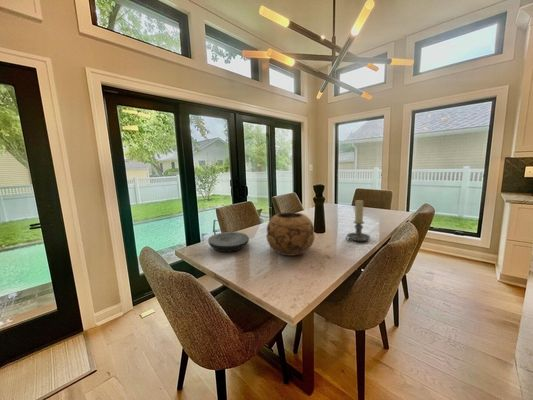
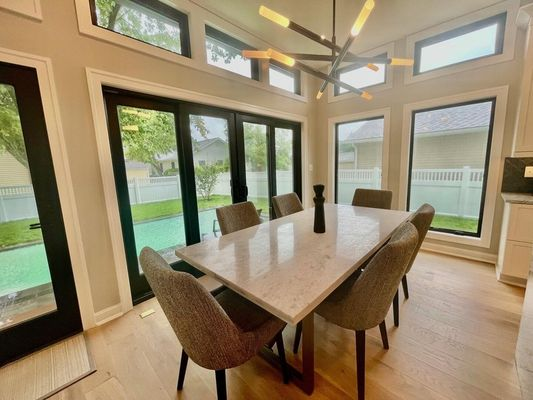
- decorative bowl [265,211,316,257]
- plate [207,231,250,253]
- candle holder [345,199,371,242]
